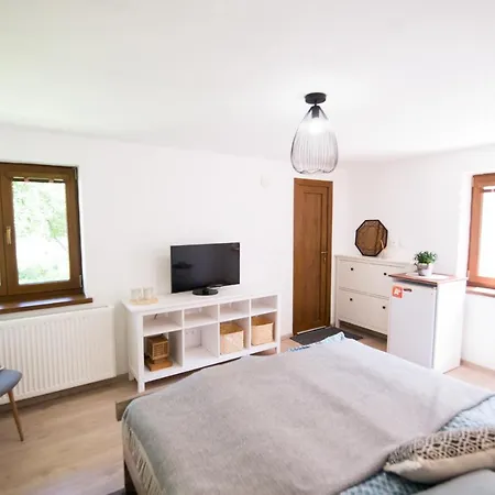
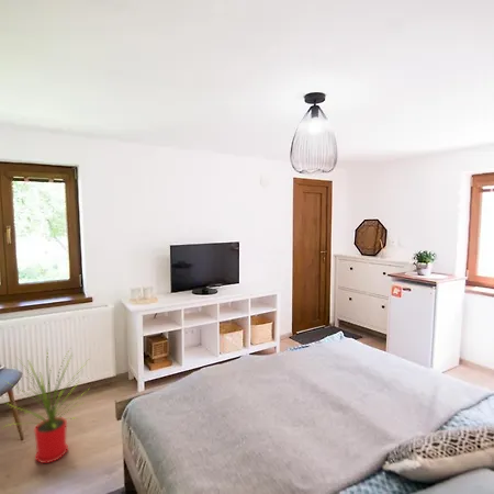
+ house plant [0,346,90,464]
